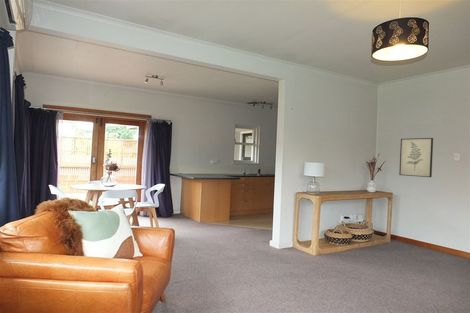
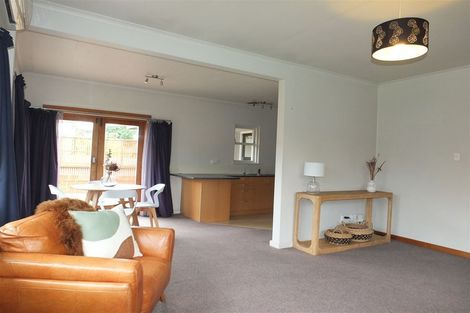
- wall art [398,137,434,178]
